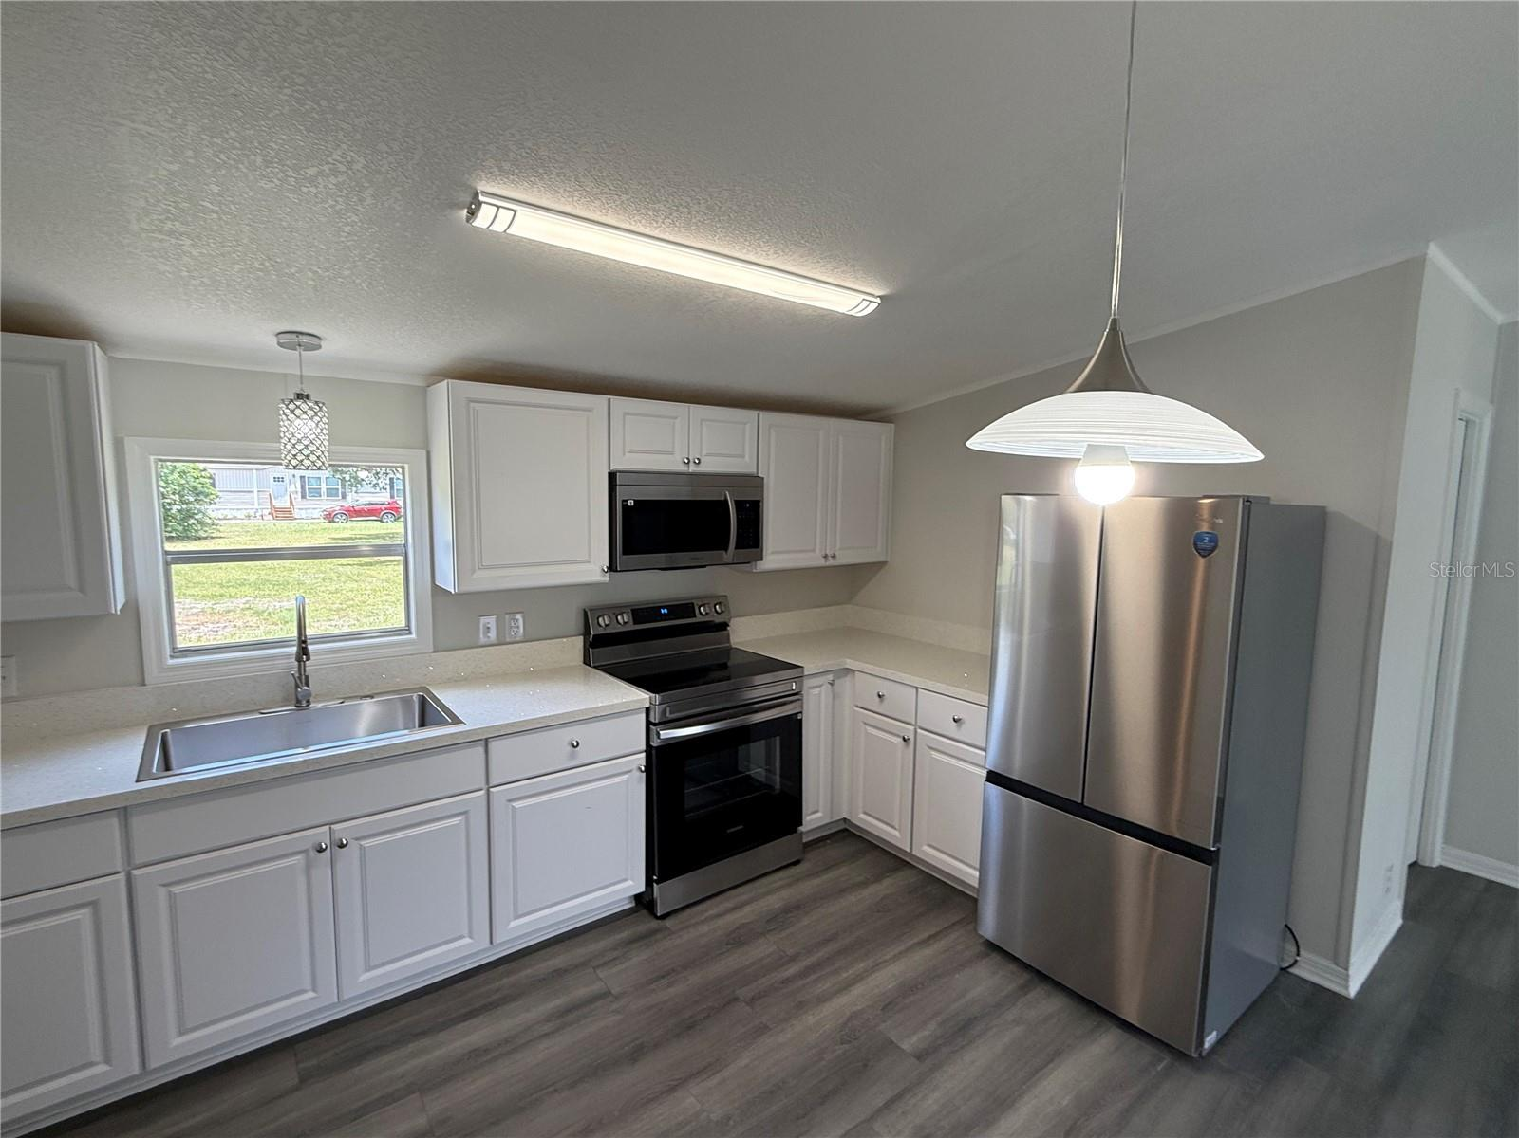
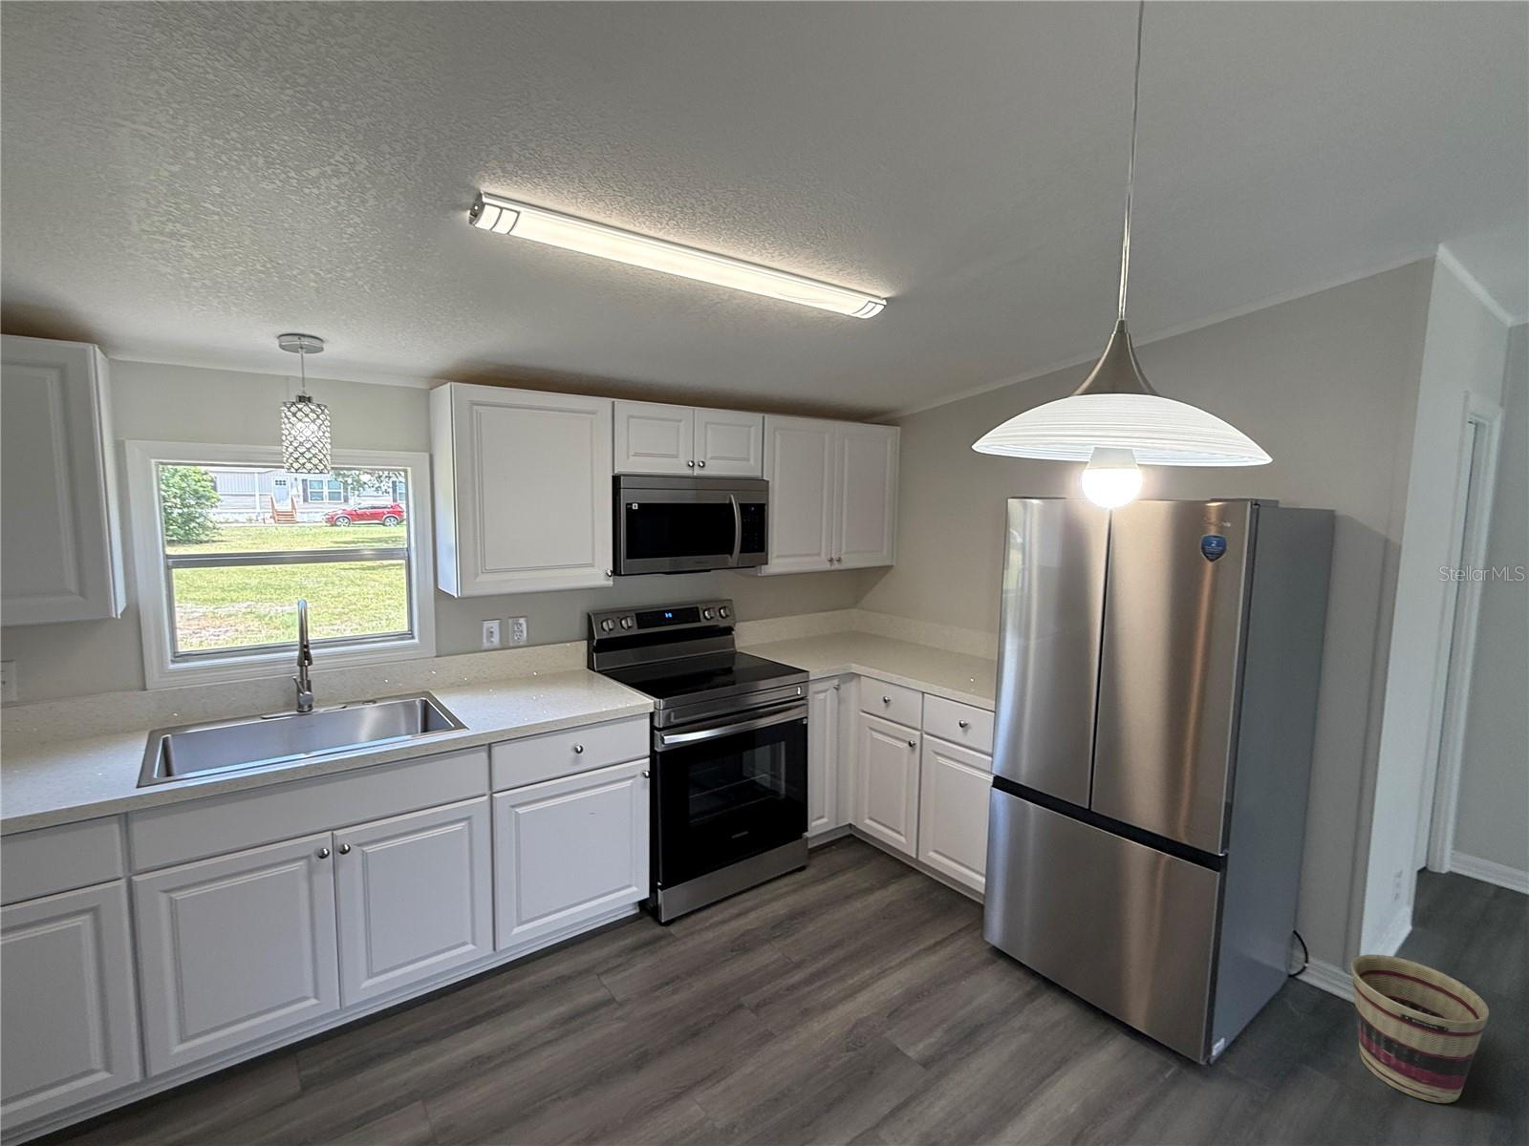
+ basket [1351,953,1489,1104]
